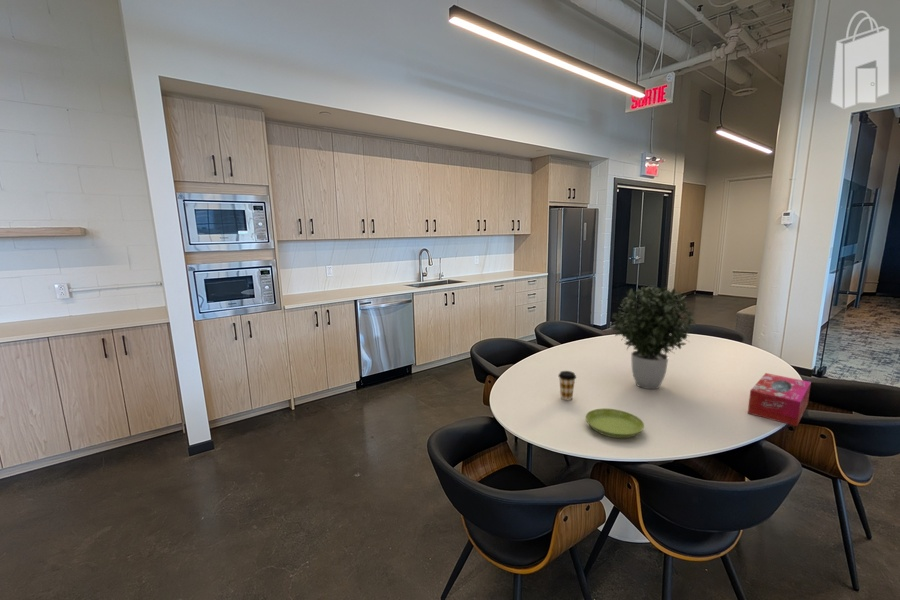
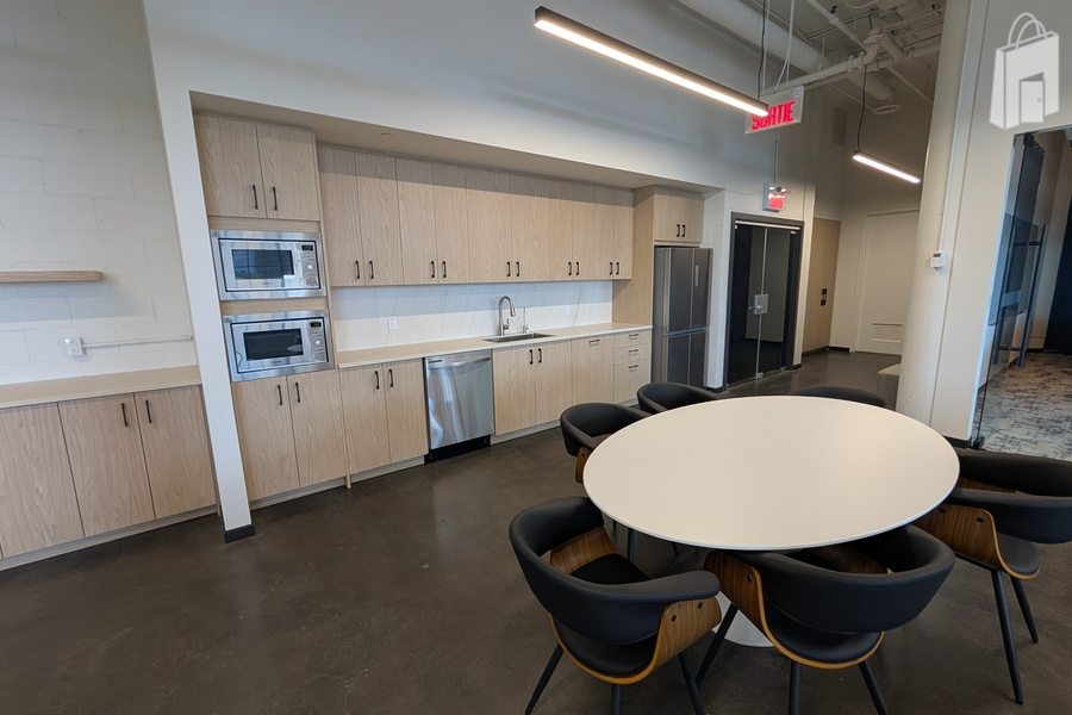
- coffee cup [557,370,577,401]
- potted plant [611,283,697,390]
- saucer [584,407,645,439]
- tissue box [747,372,812,427]
